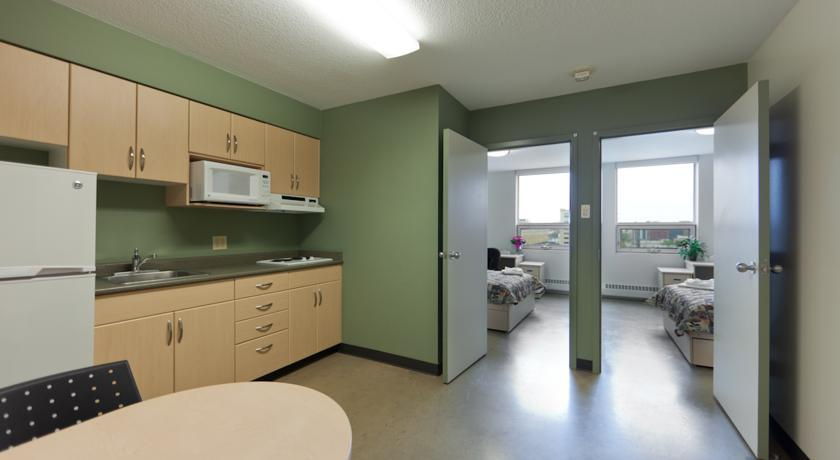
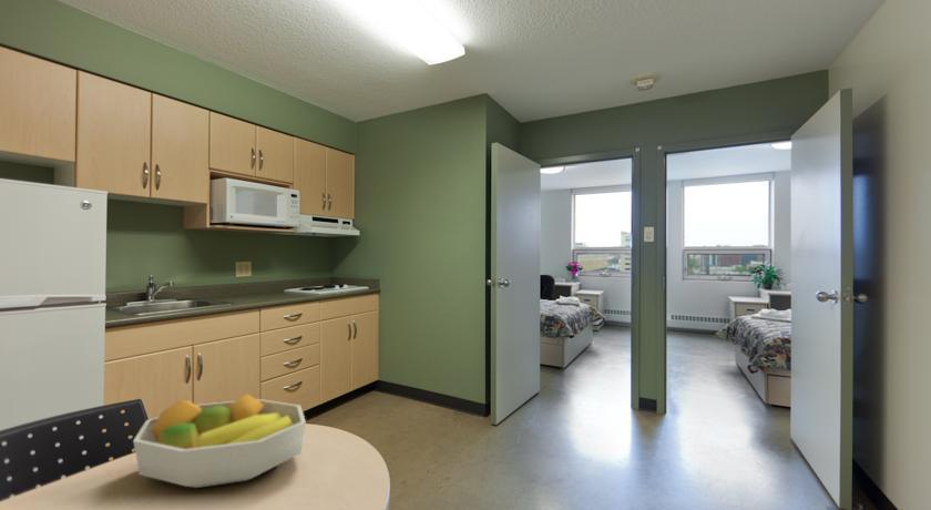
+ fruit bowl [132,392,307,489]
